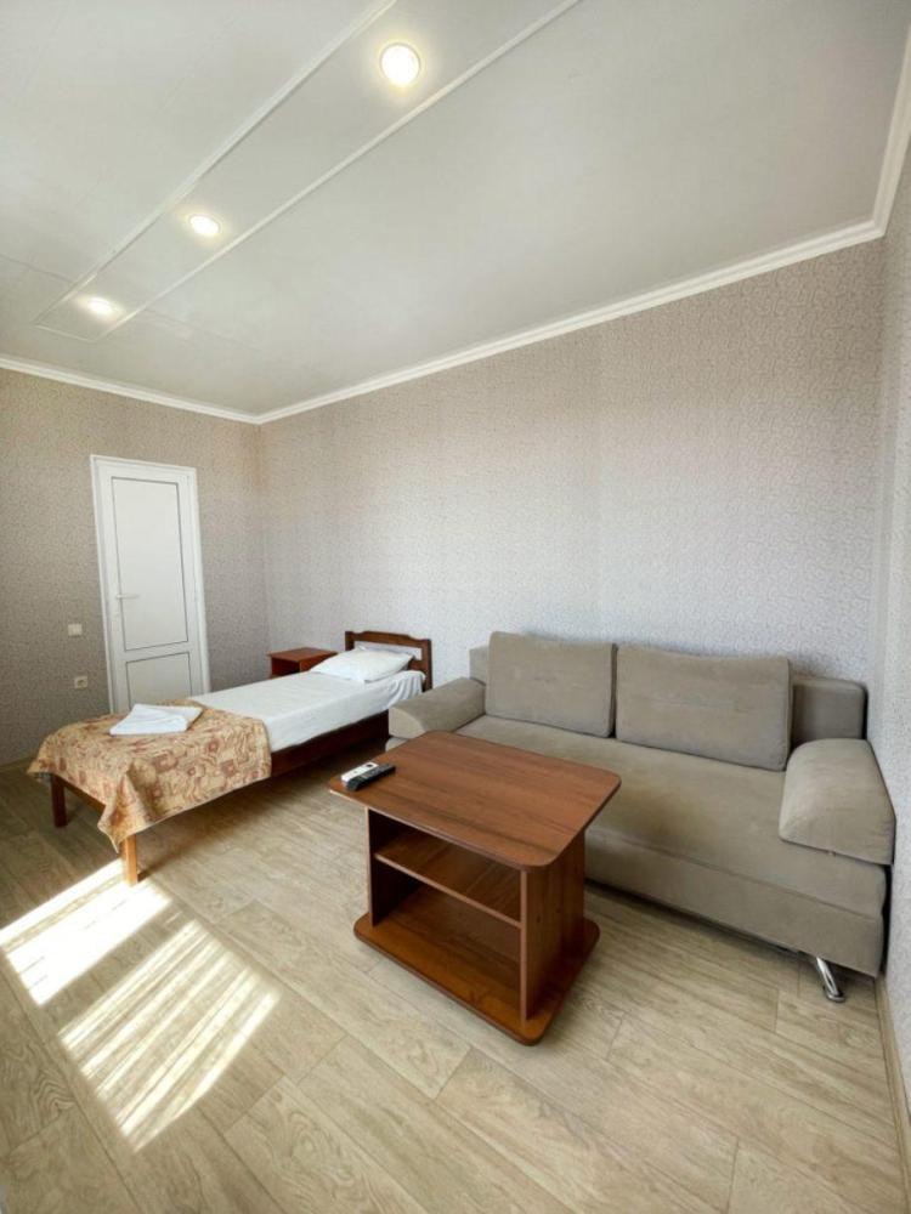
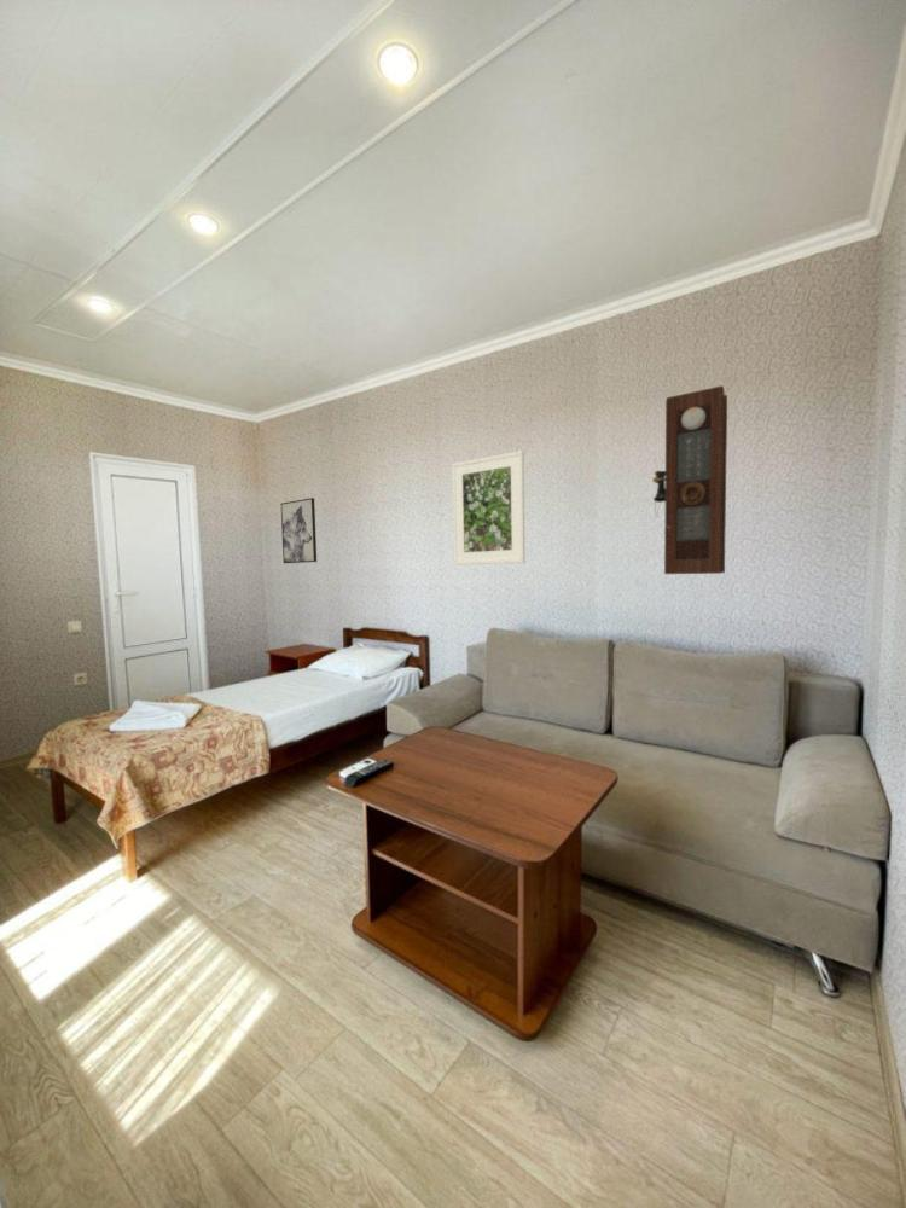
+ wall art [280,496,318,564]
+ pendulum clock [651,384,728,575]
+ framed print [451,449,525,567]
